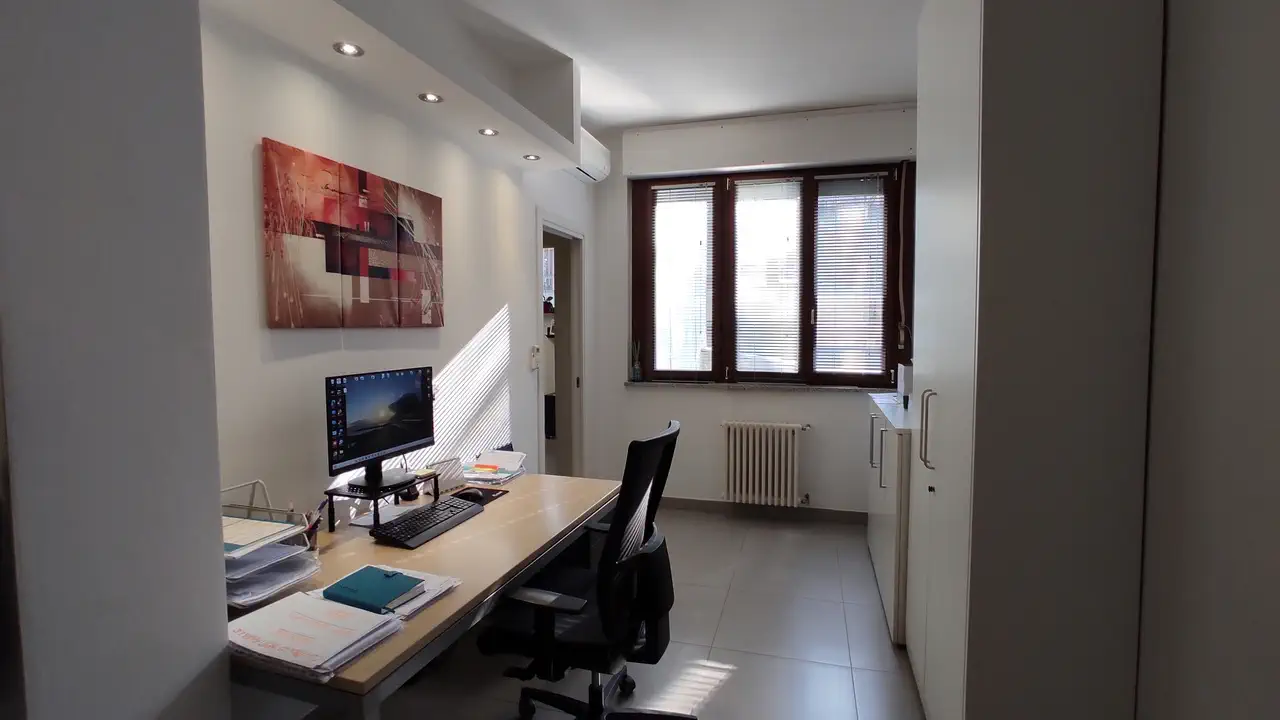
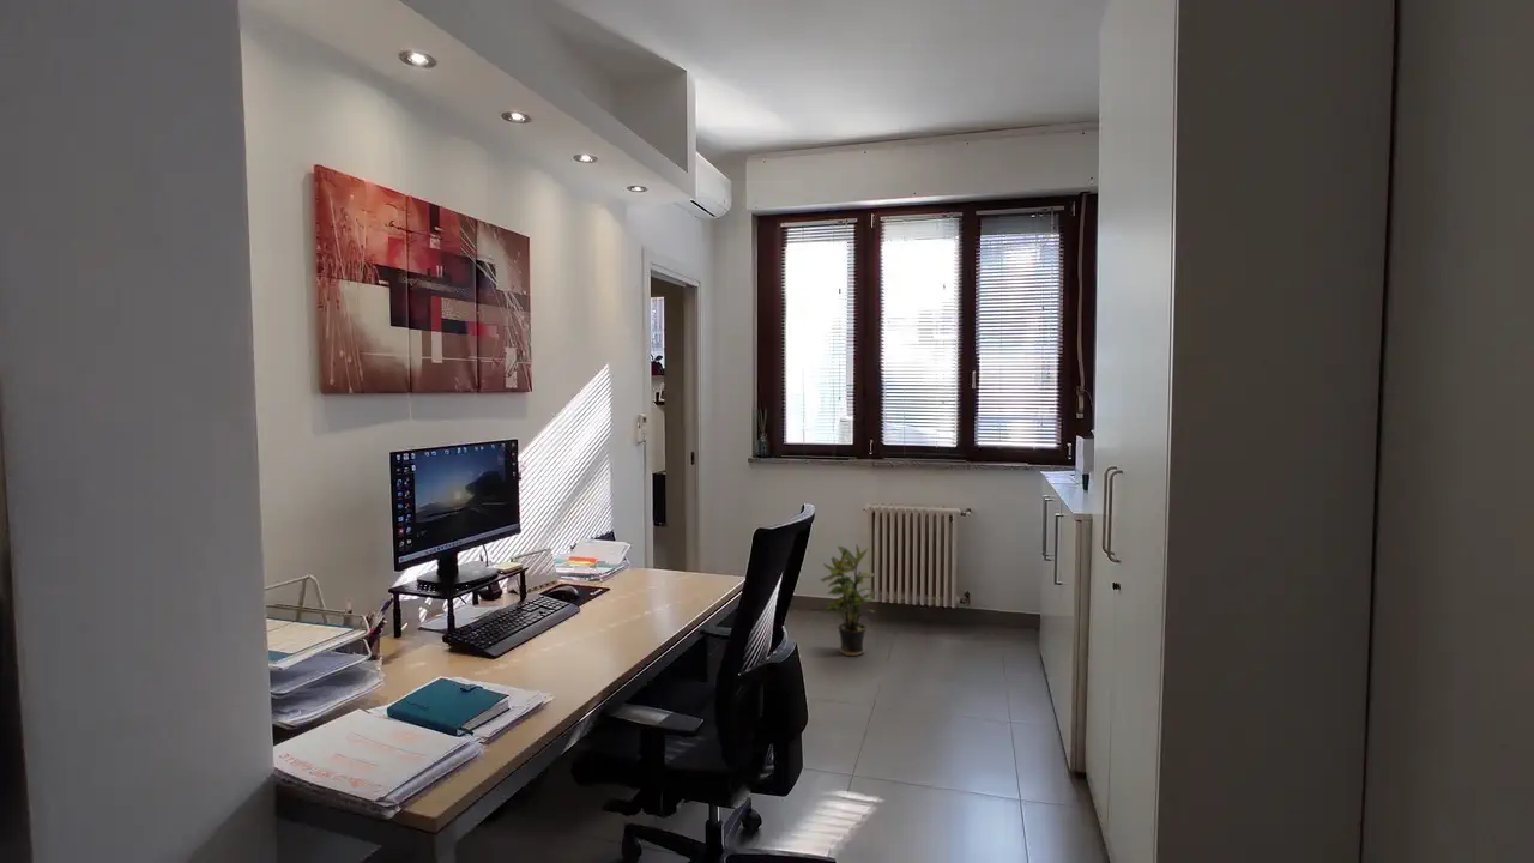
+ potted plant [819,544,877,658]
